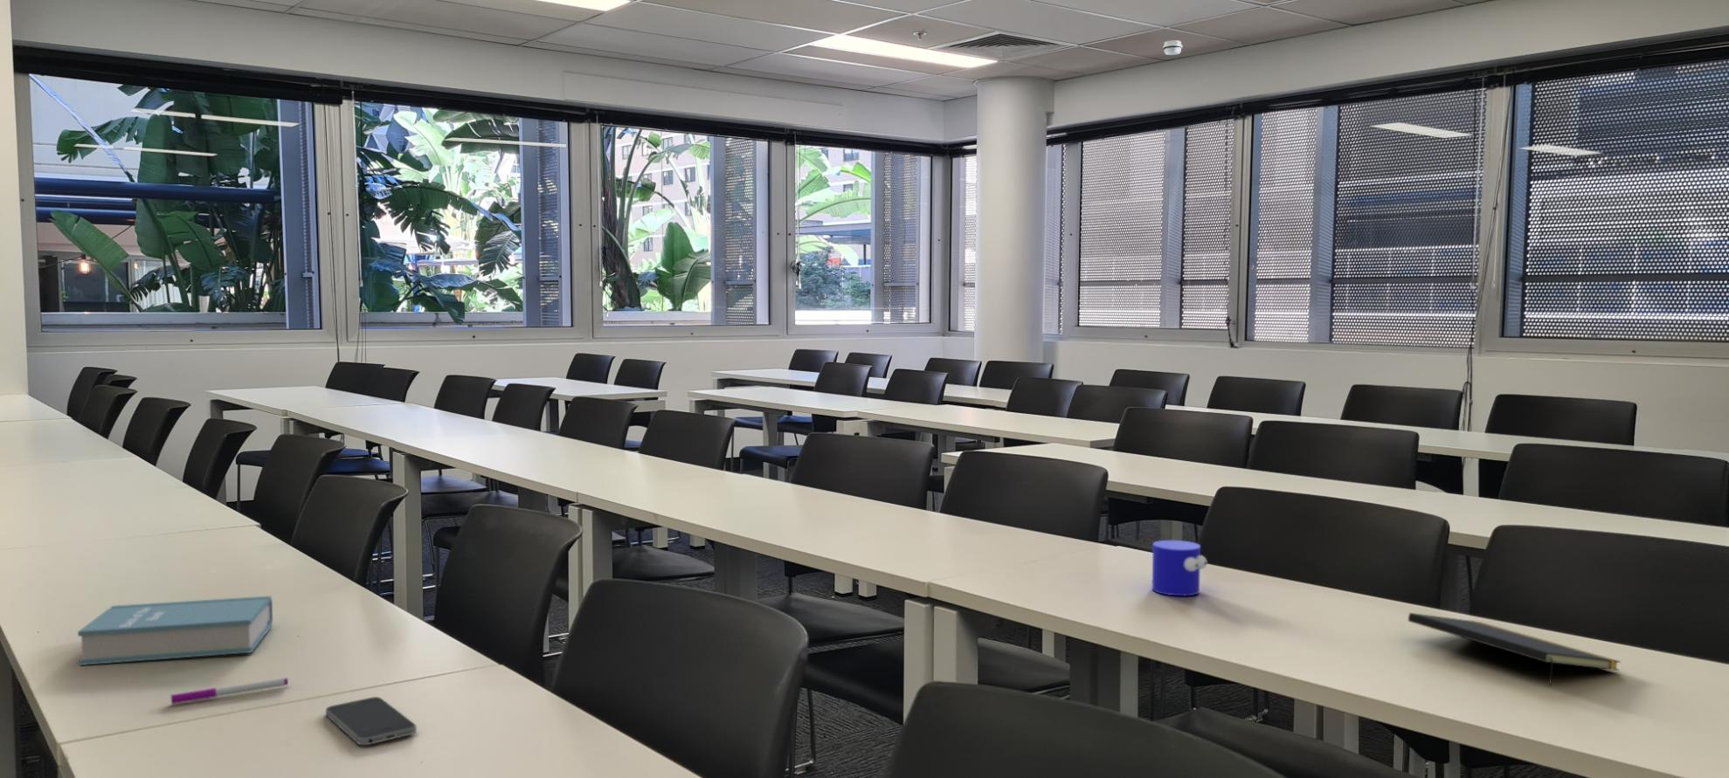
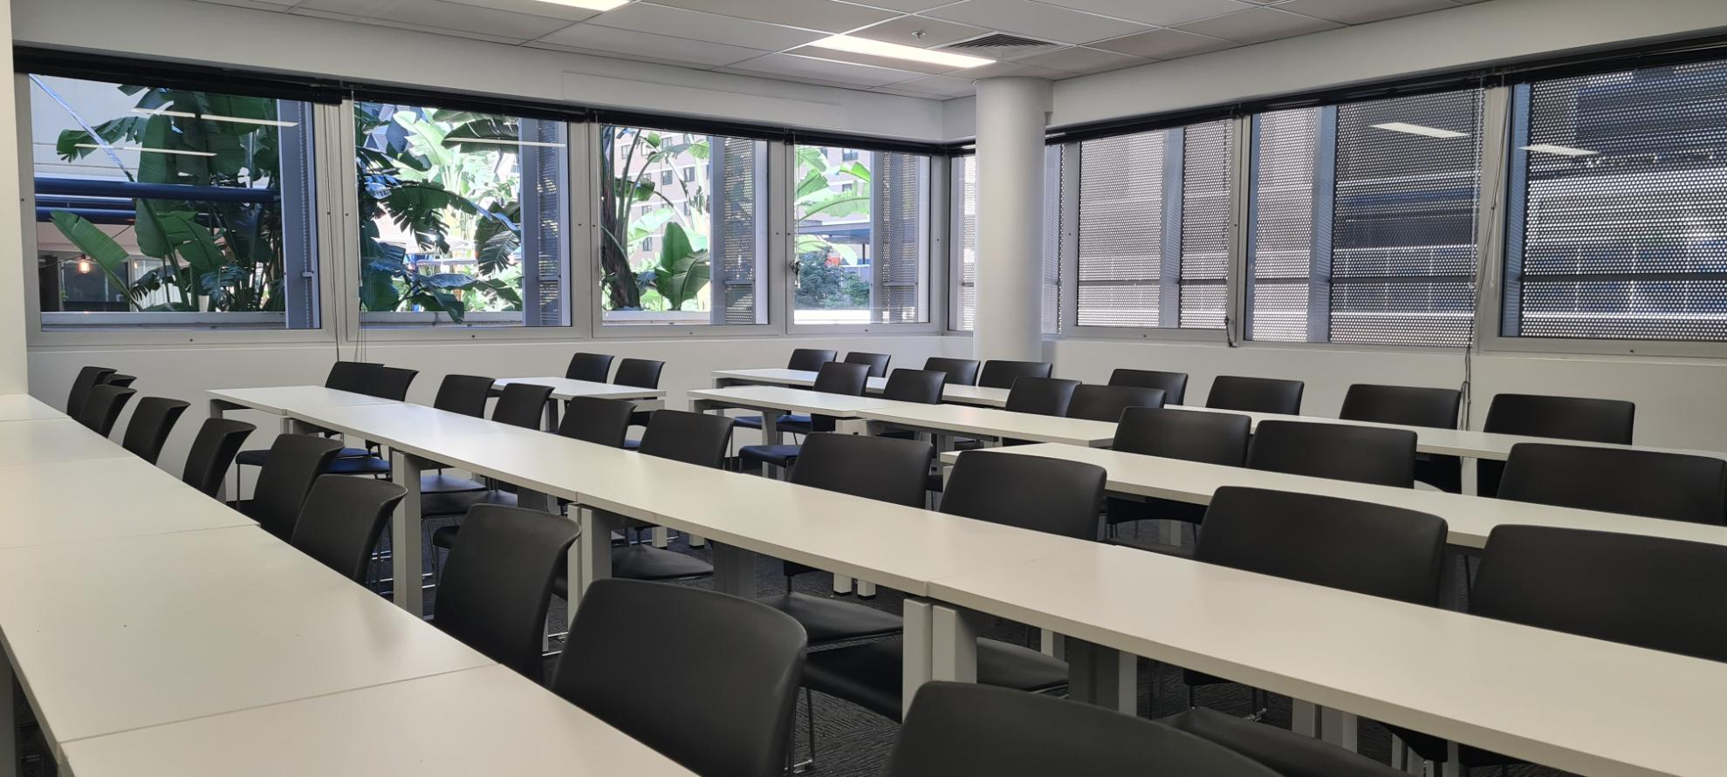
- notepad [1407,612,1622,688]
- cup [1151,540,1209,597]
- pen [171,677,289,704]
- smartphone [325,696,418,746]
- smoke detector [1162,40,1183,56]
- book [77,595,273,667]
